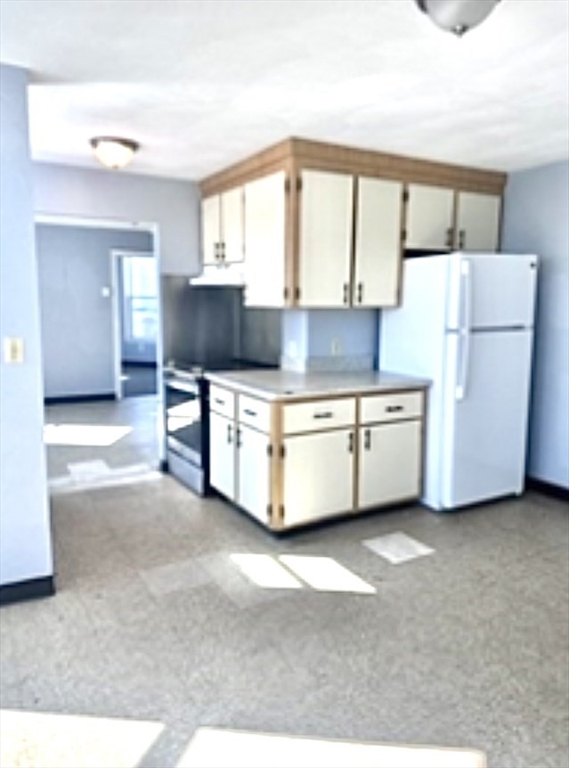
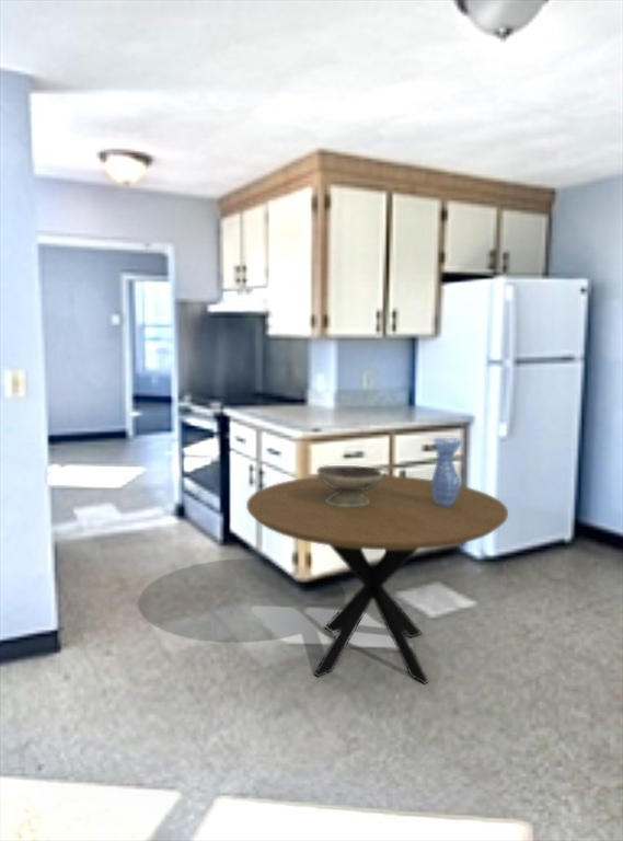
+ dining table [245,474,509,686]
+ decorative bowl [315,464,384,507]
+ vase [431,437,463,507]
